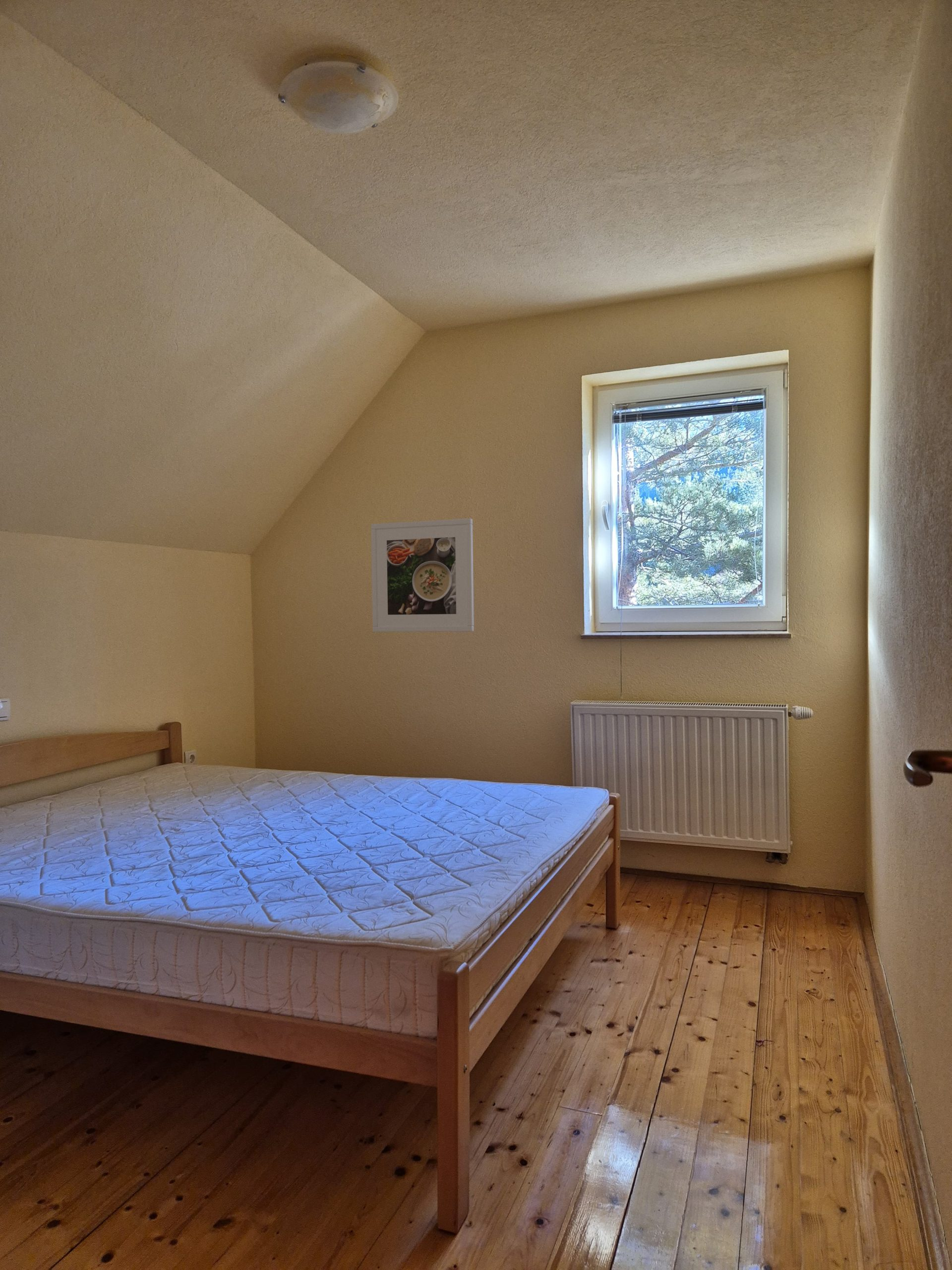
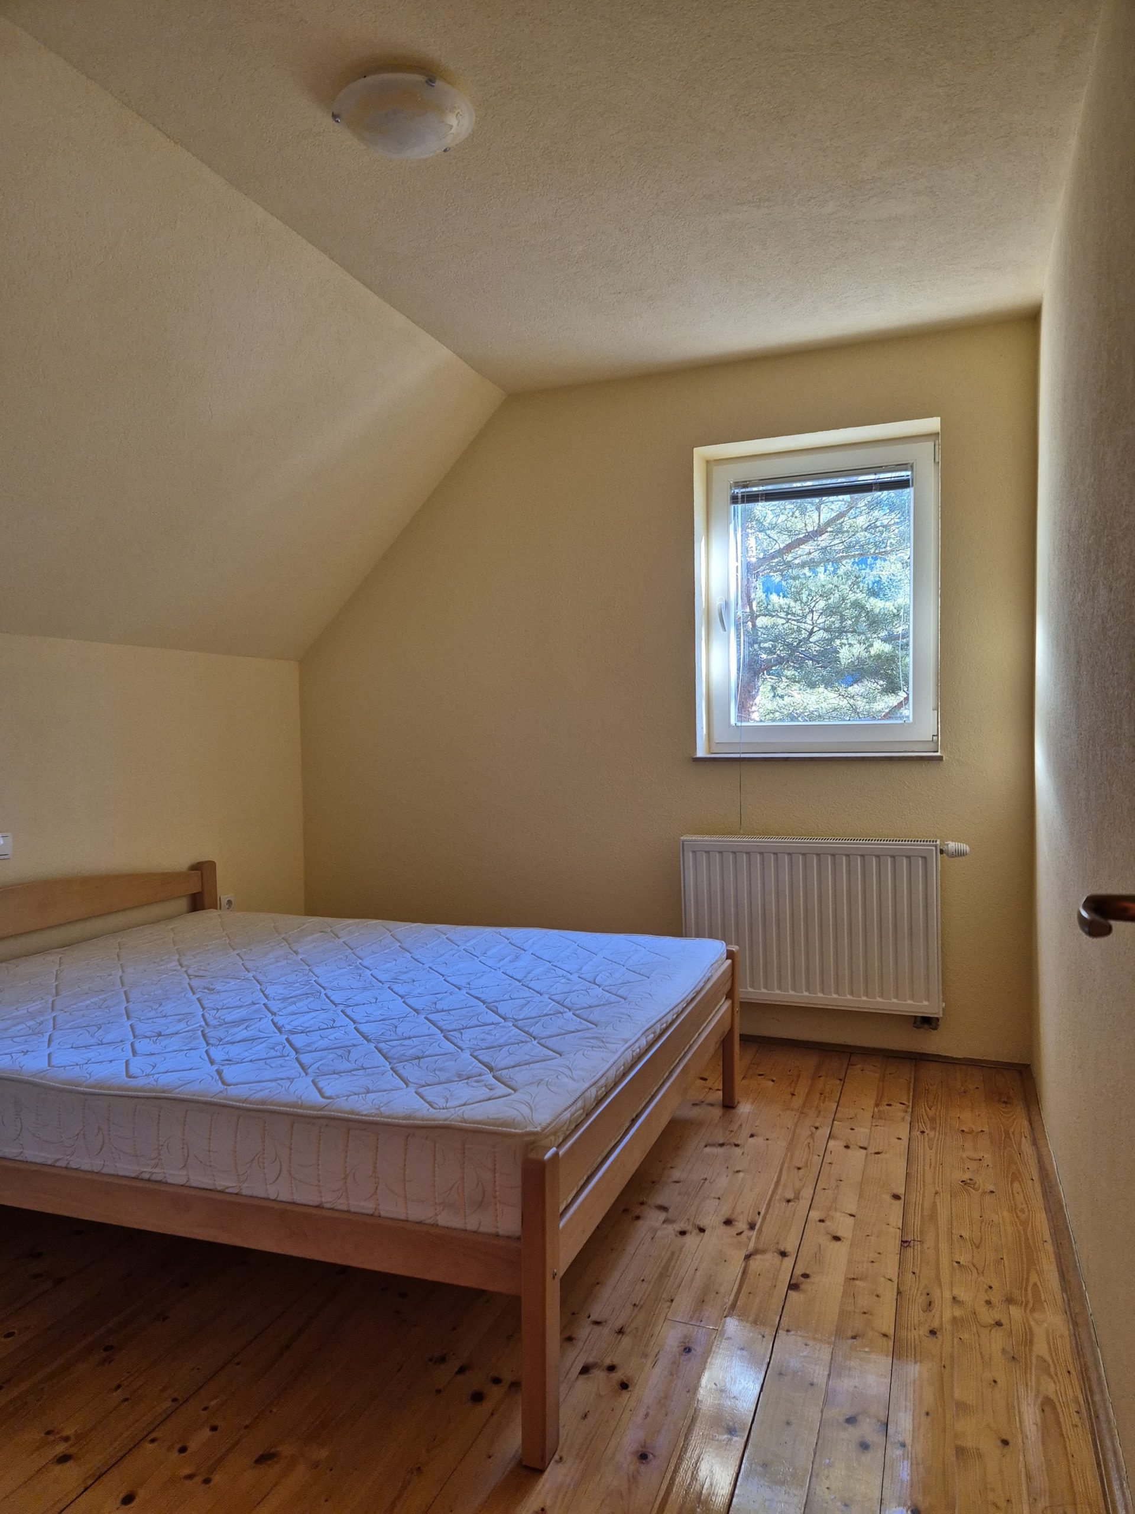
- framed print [370,518,475,633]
